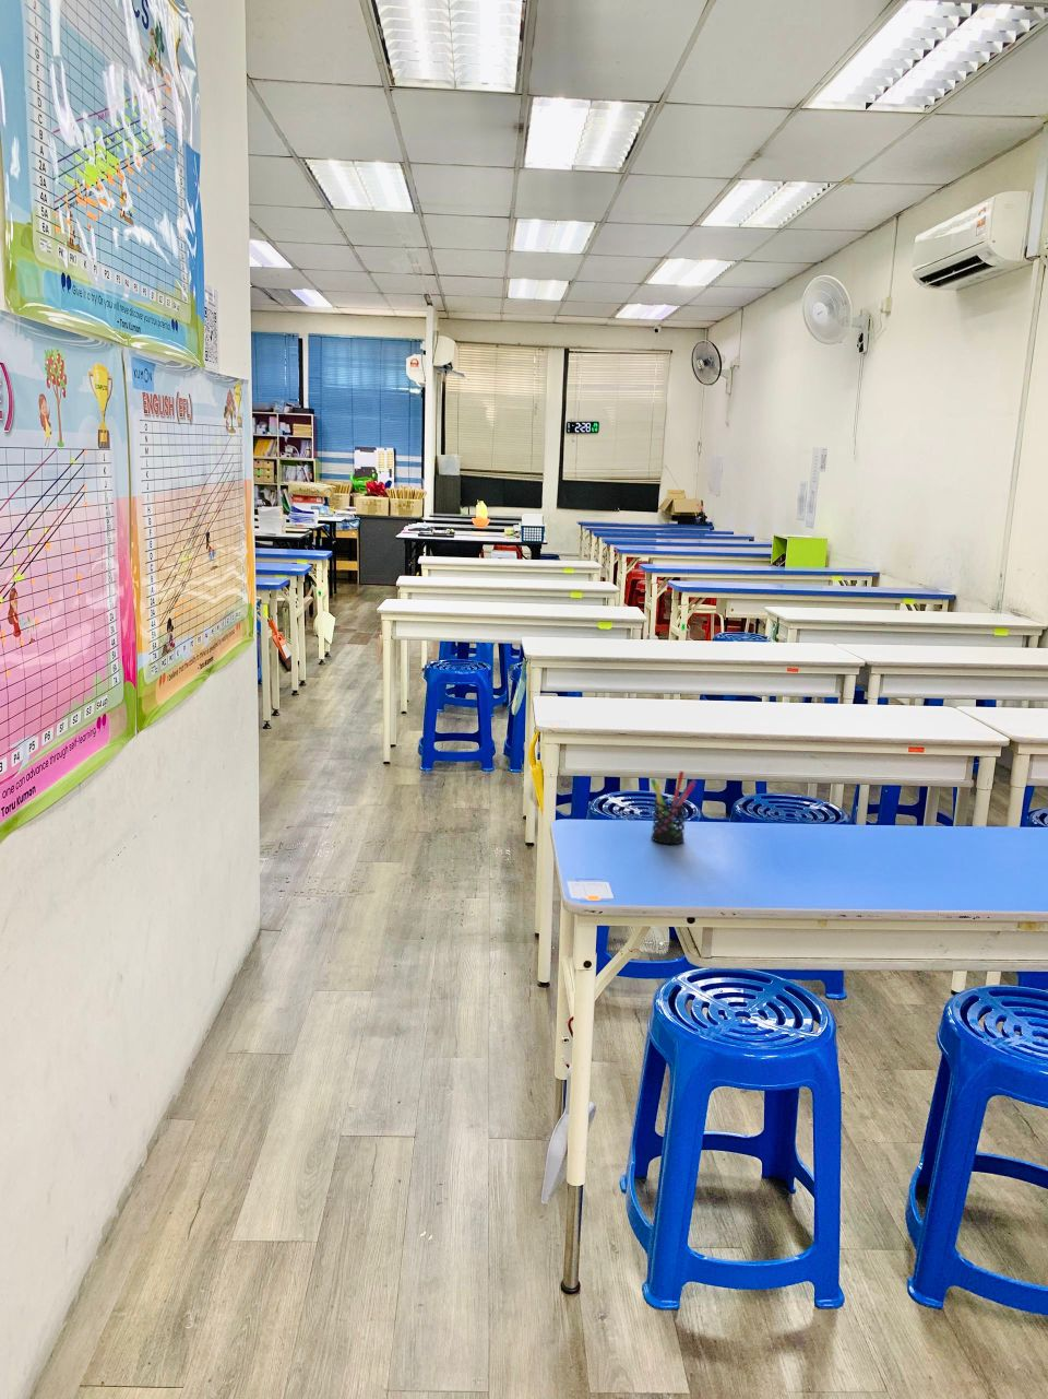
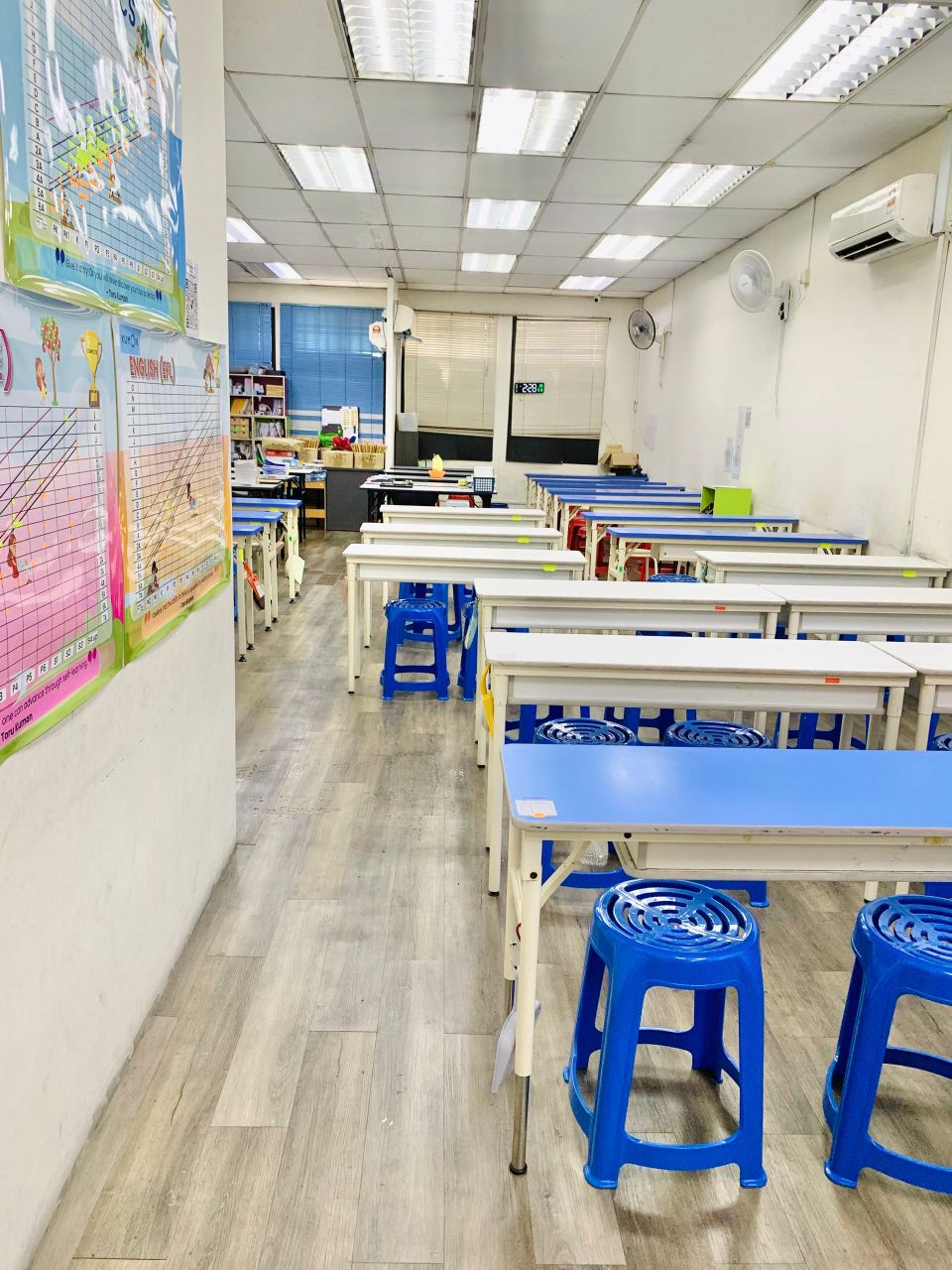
- pen holder [649,770,698,845]
